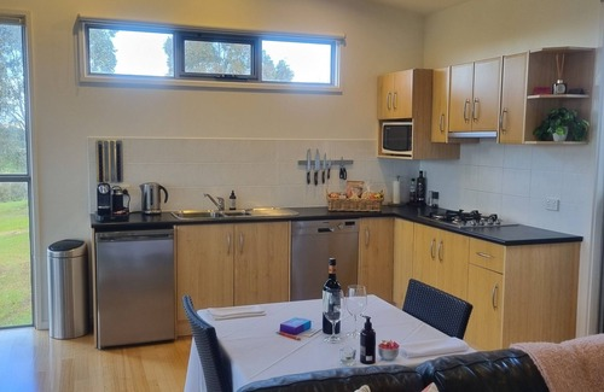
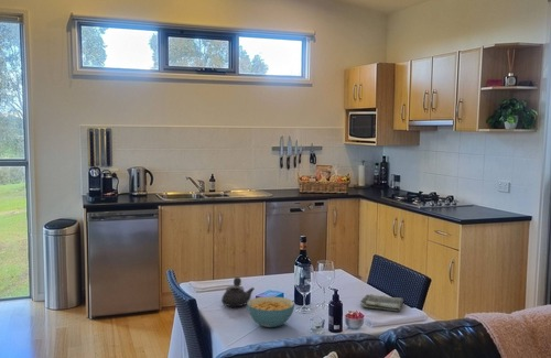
+ teapot [220,276,256,307]
+ dish towel [359,293,404,313]
+ cereal bowl [246,295,295,328]
